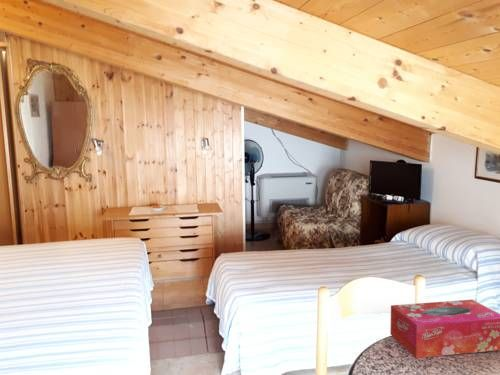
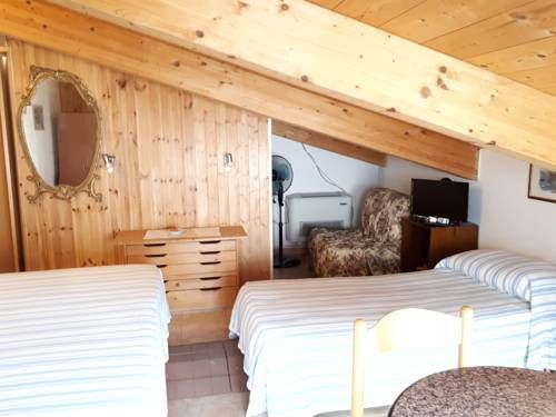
- tissue box [389,299,500,359]
